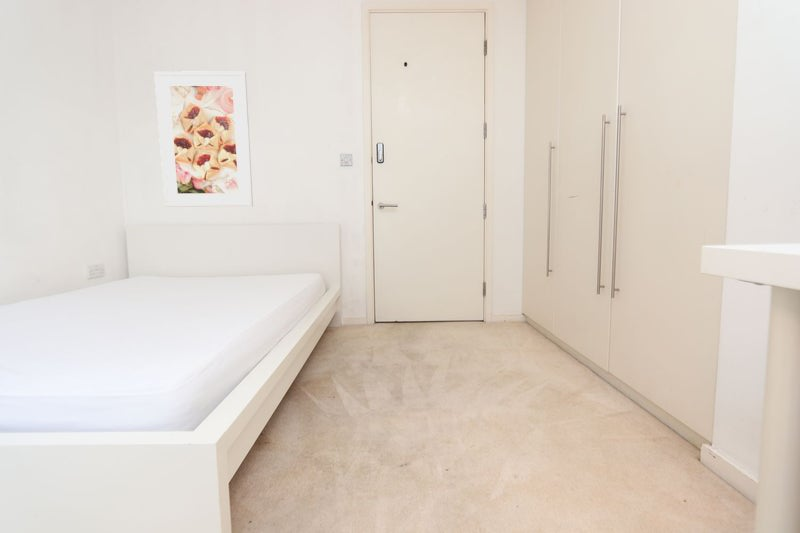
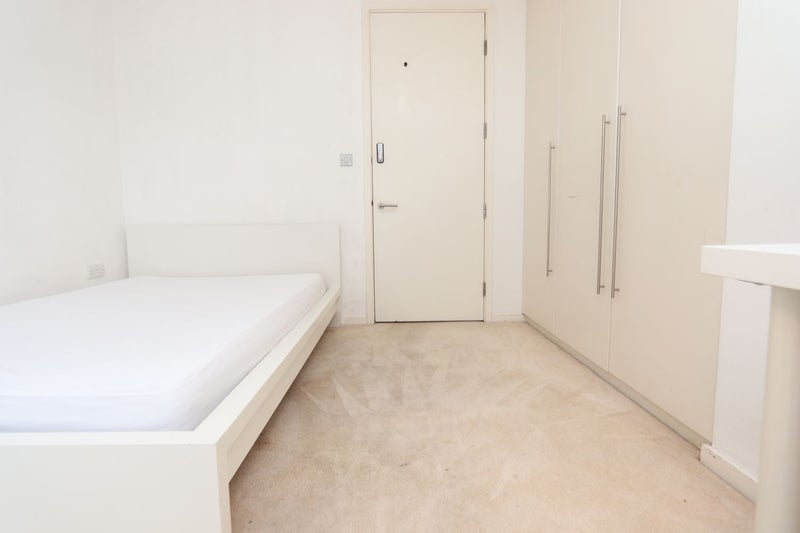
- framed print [153,70,254,208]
